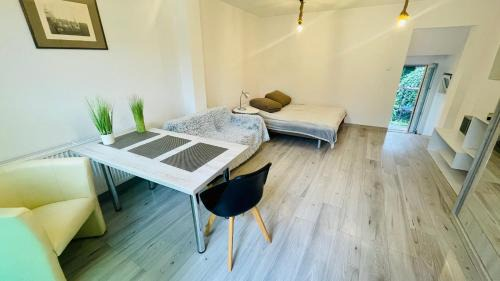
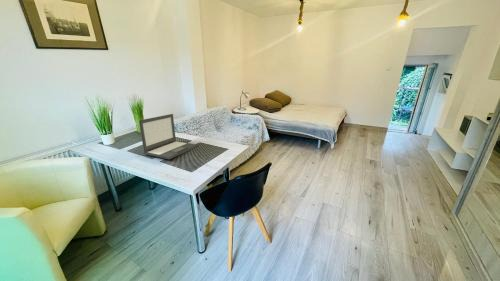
+ laptop [138,113,199,160]
